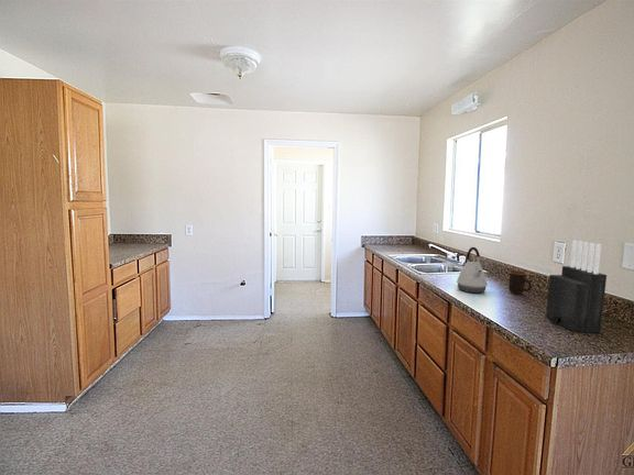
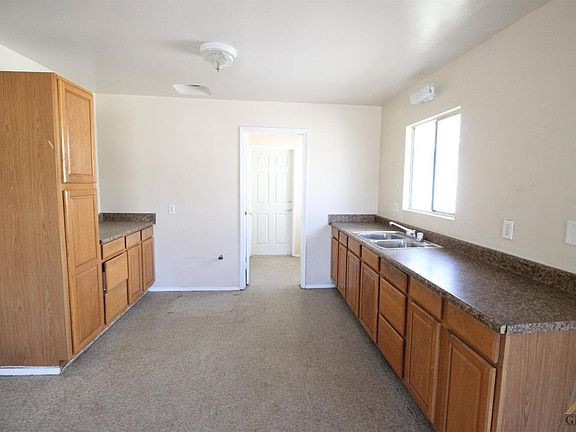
- kettle [456,246,489,294]
- knife block [545,240,608,334]
- mug [507,269,533,296]
